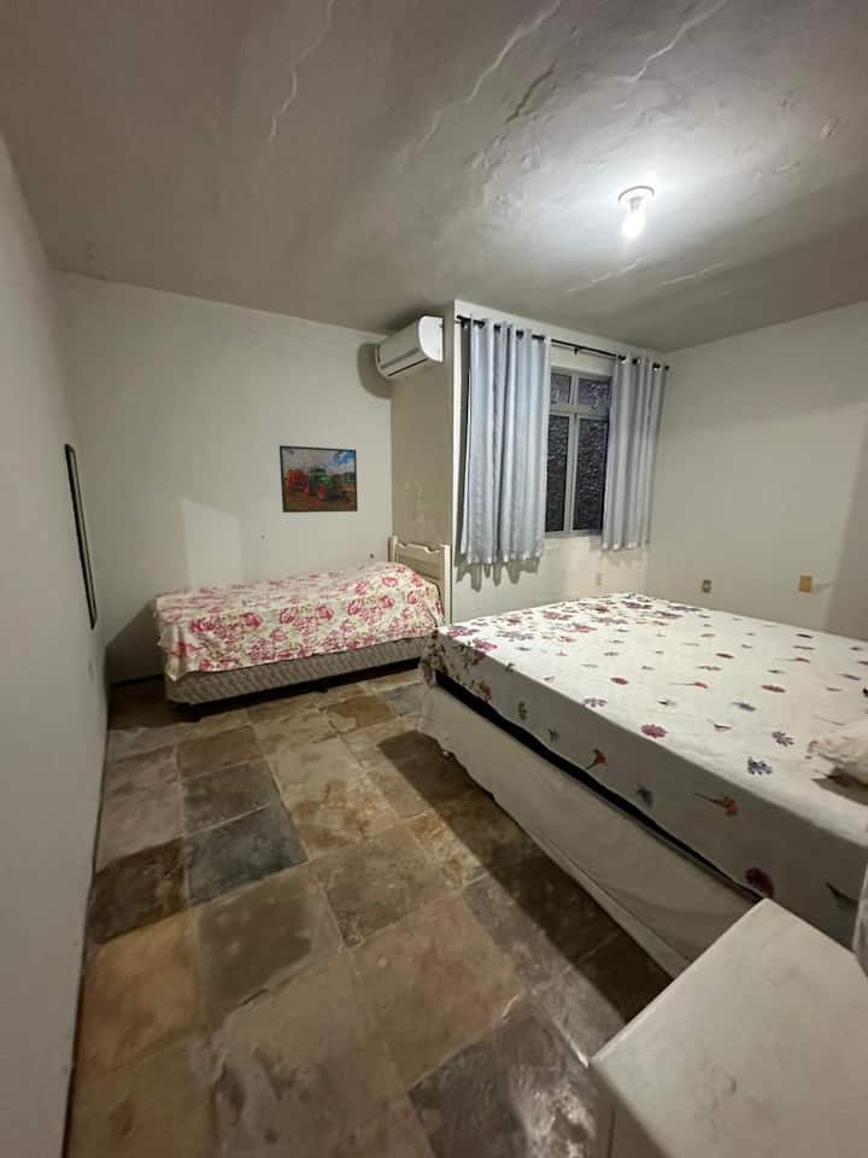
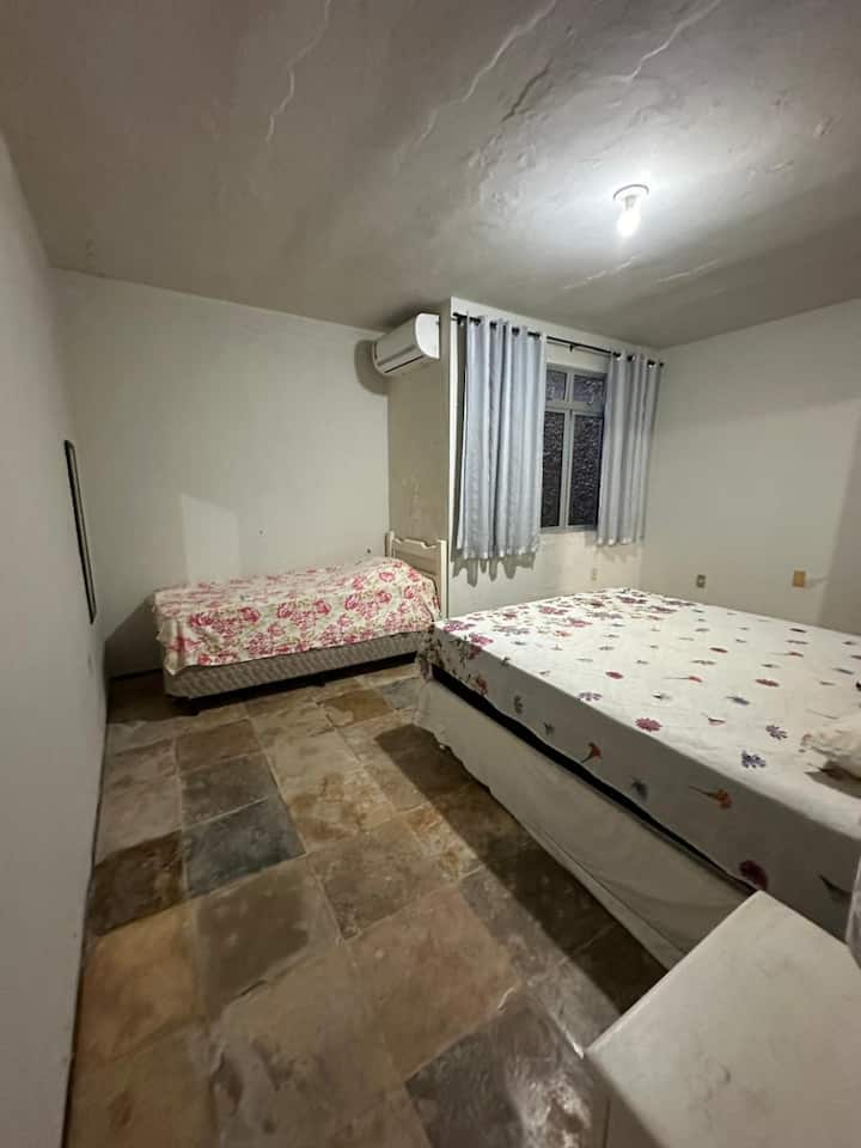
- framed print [278,444,359,514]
